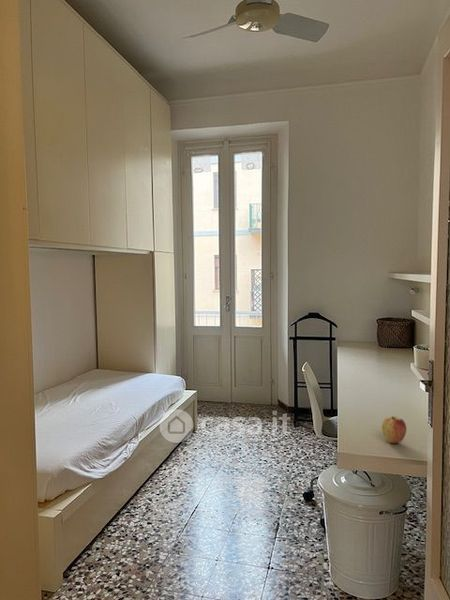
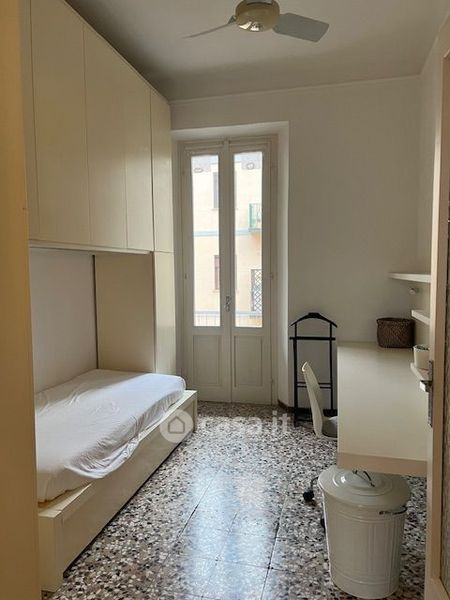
- apple [380,416,407,444]
